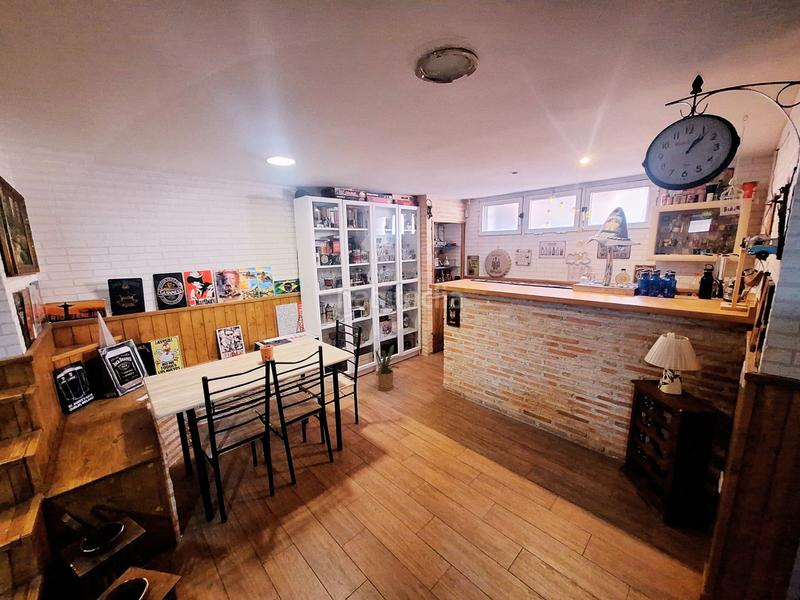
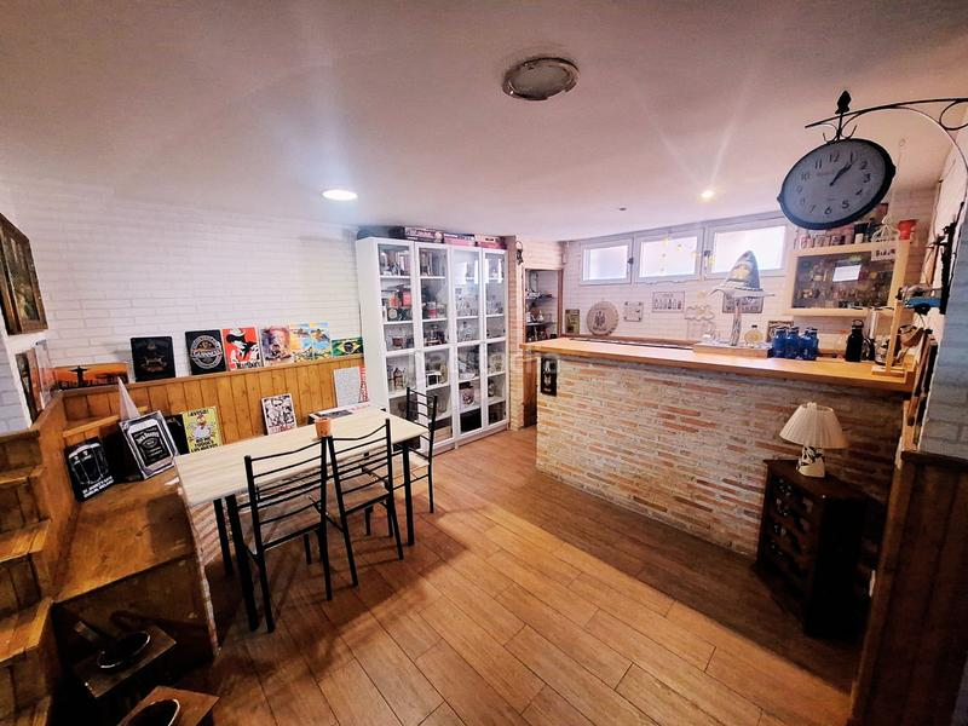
- house plant [374,344,402,392]
